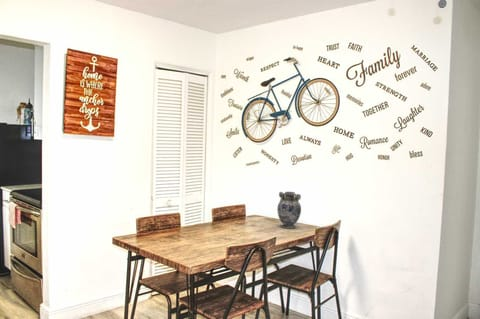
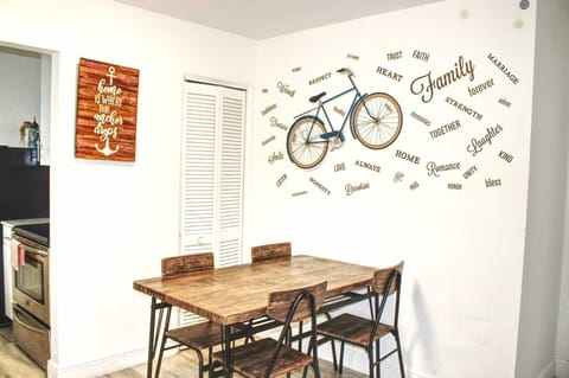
- decorative vase [276,191,302,230]
